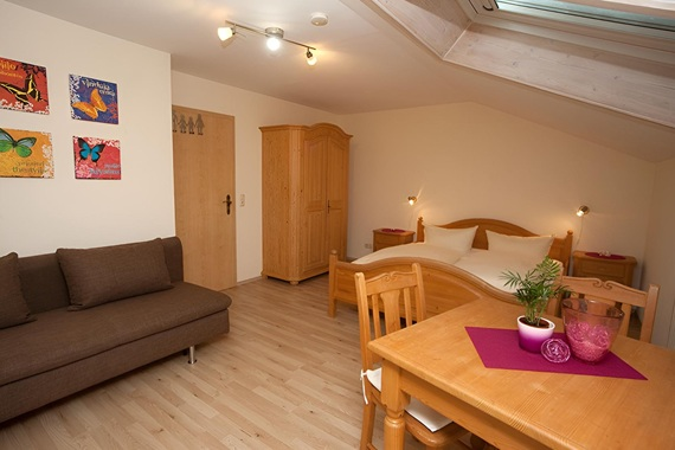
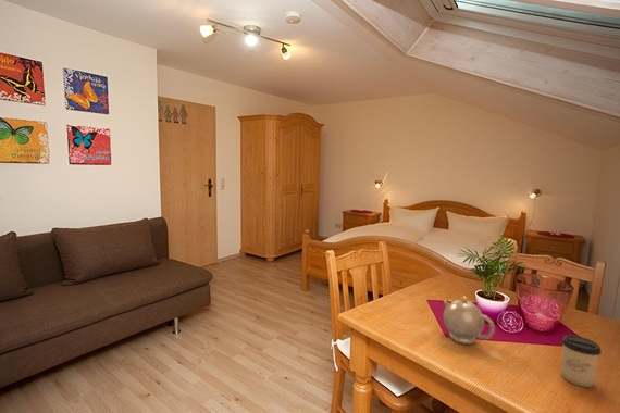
+ cup [560,334,603,388]
+ teapot [443,296,496,346]
